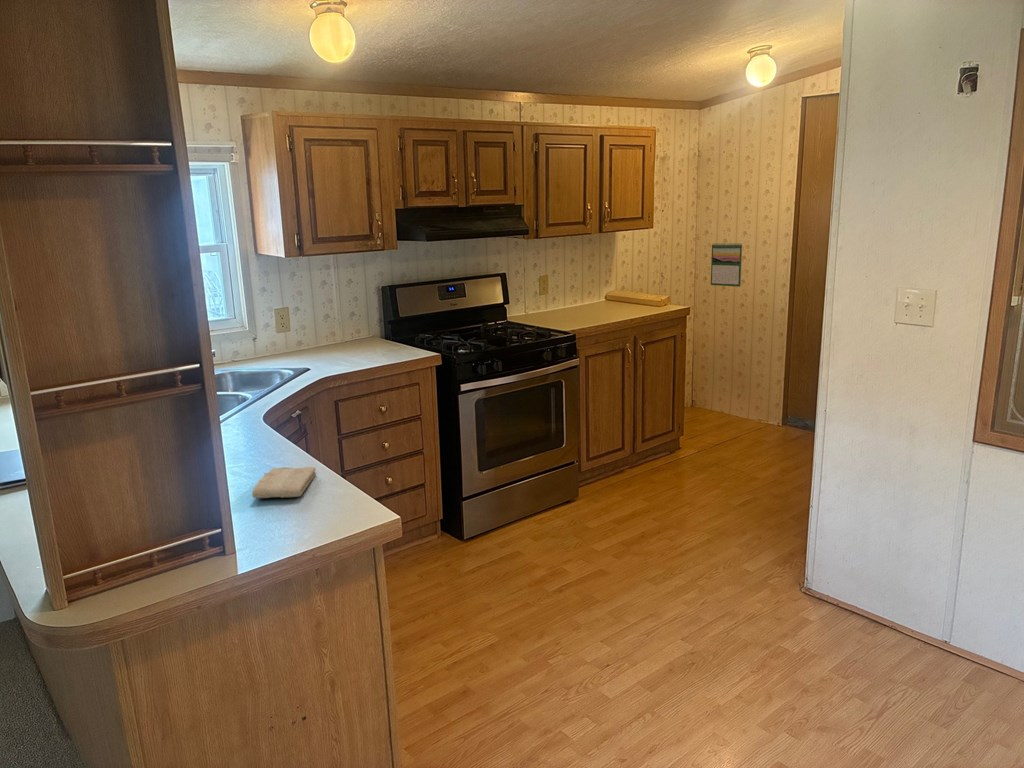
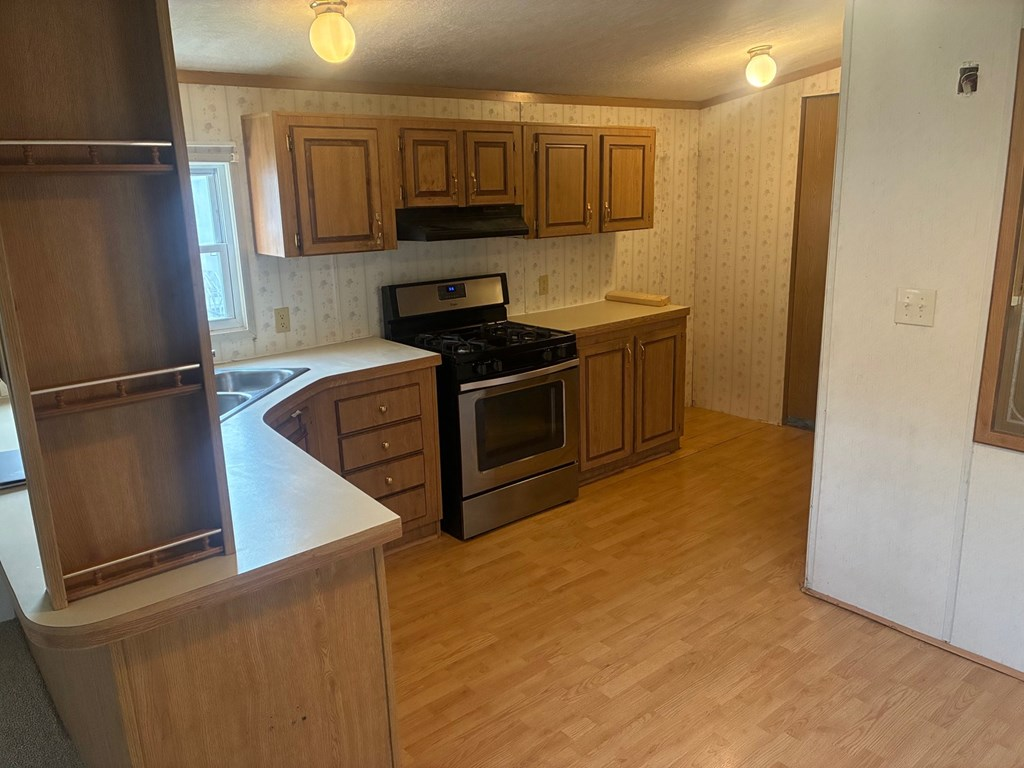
- calendar [710,242,743,288]
- washcloth [251,466,317,499]
